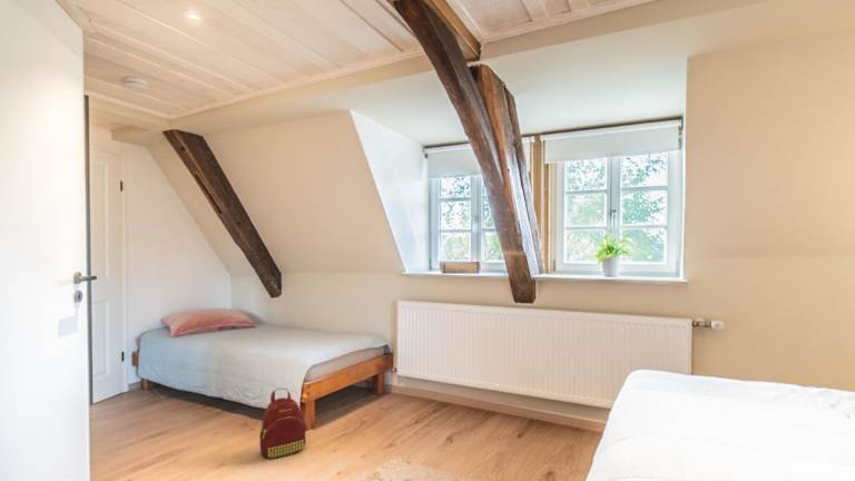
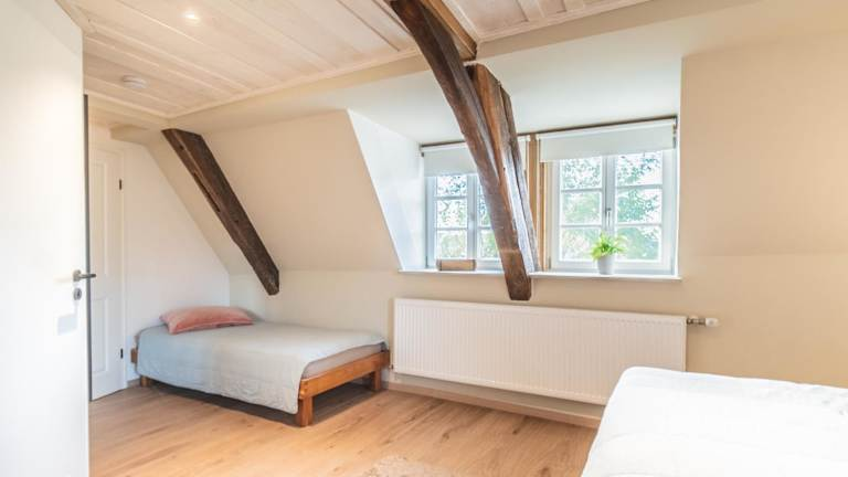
- backpack [257,387,307,460]
